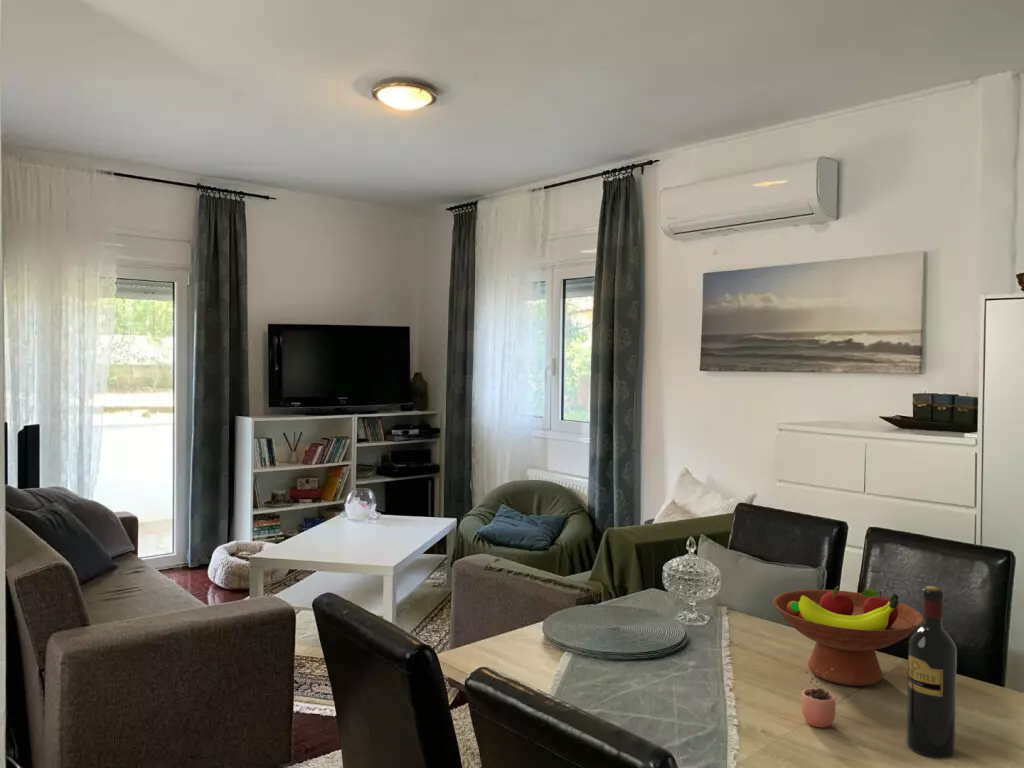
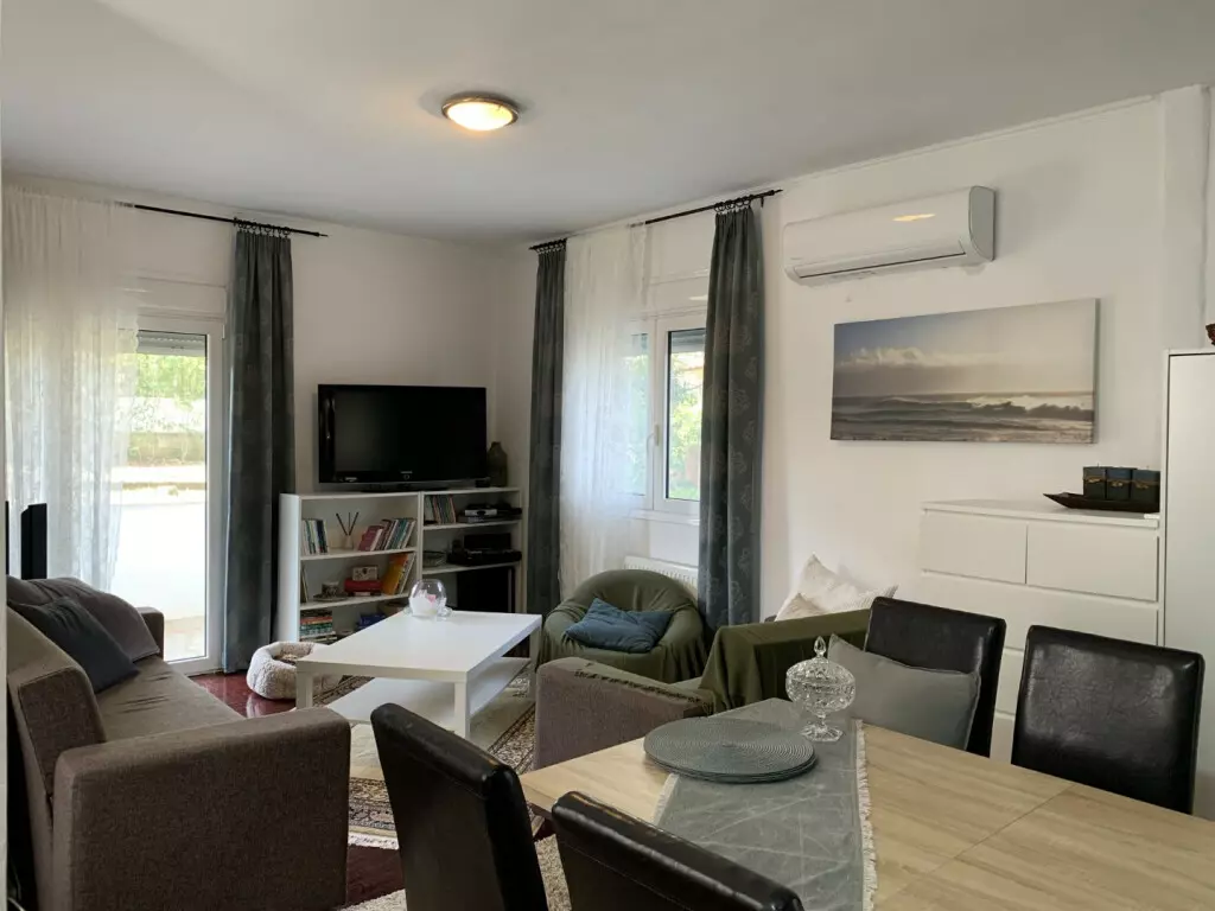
- fruit bowl [772,586,923,687]
- wine bottle [906,585,958,759]
- cocoa [801,668,836,729]
